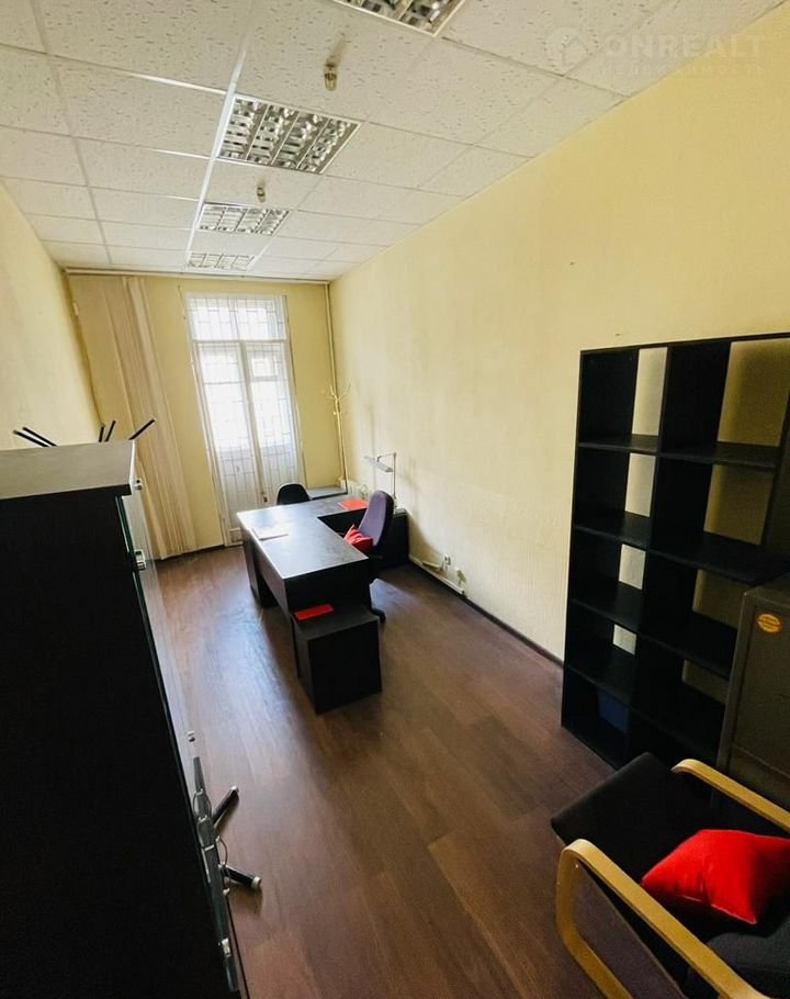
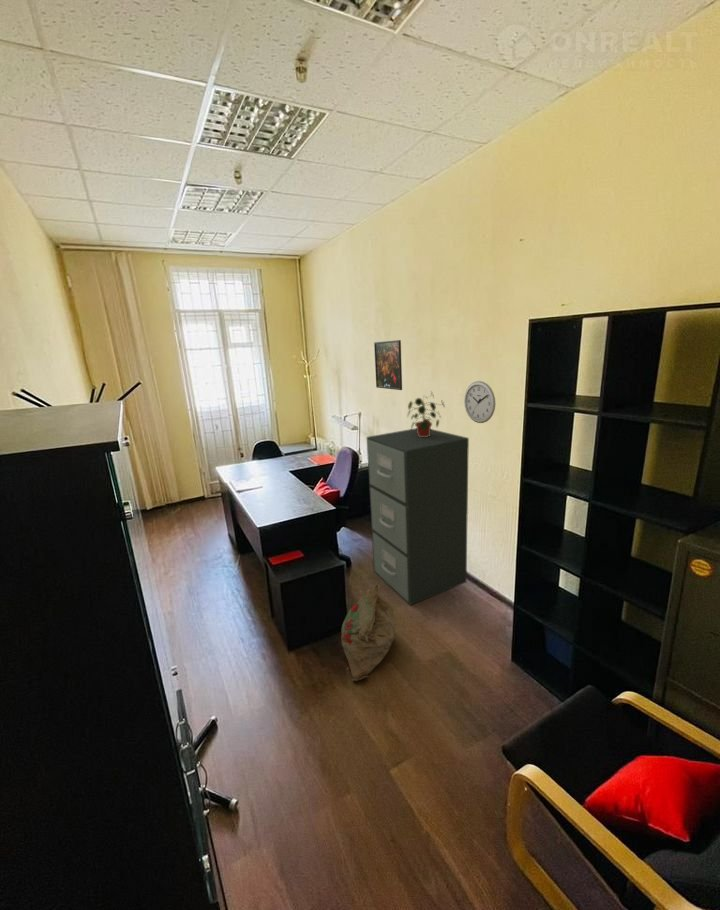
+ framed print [373,339,403,391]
+ potted plant [406,390,446,437]
+ bag [340,583,396,682]
+ wall clock [463,380,497,424]
+ filing cabinet [366,427,470,606]
